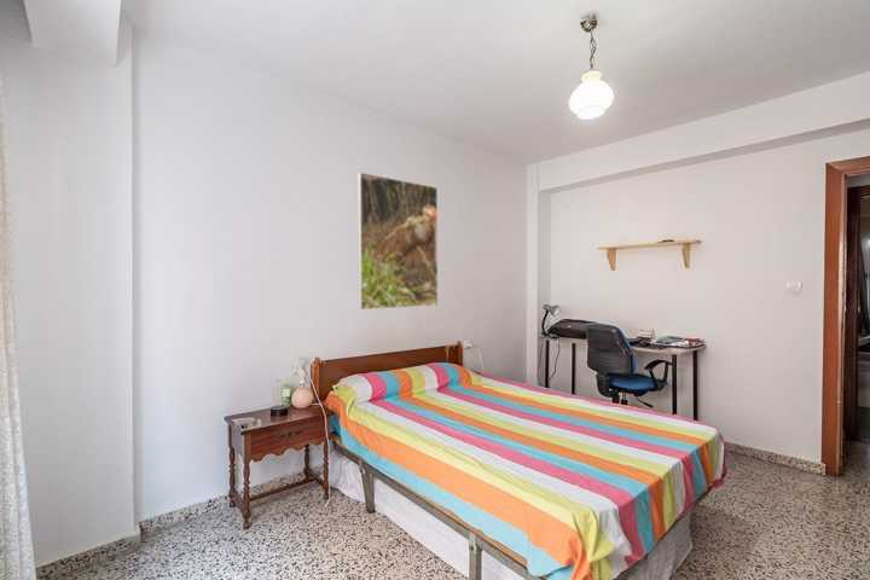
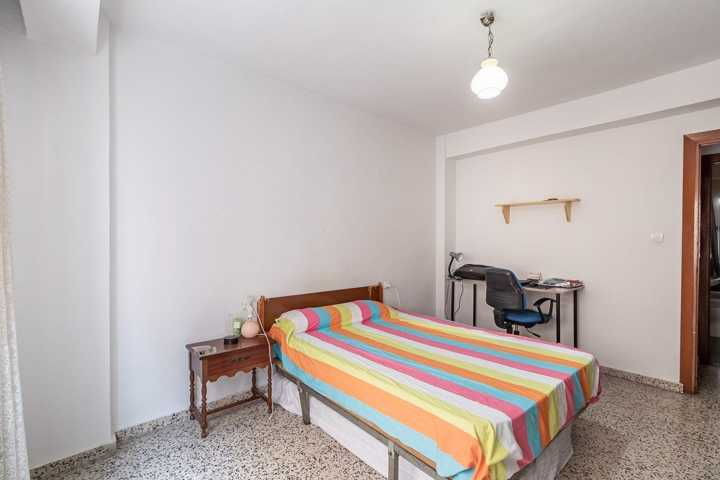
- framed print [356,172,439,311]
